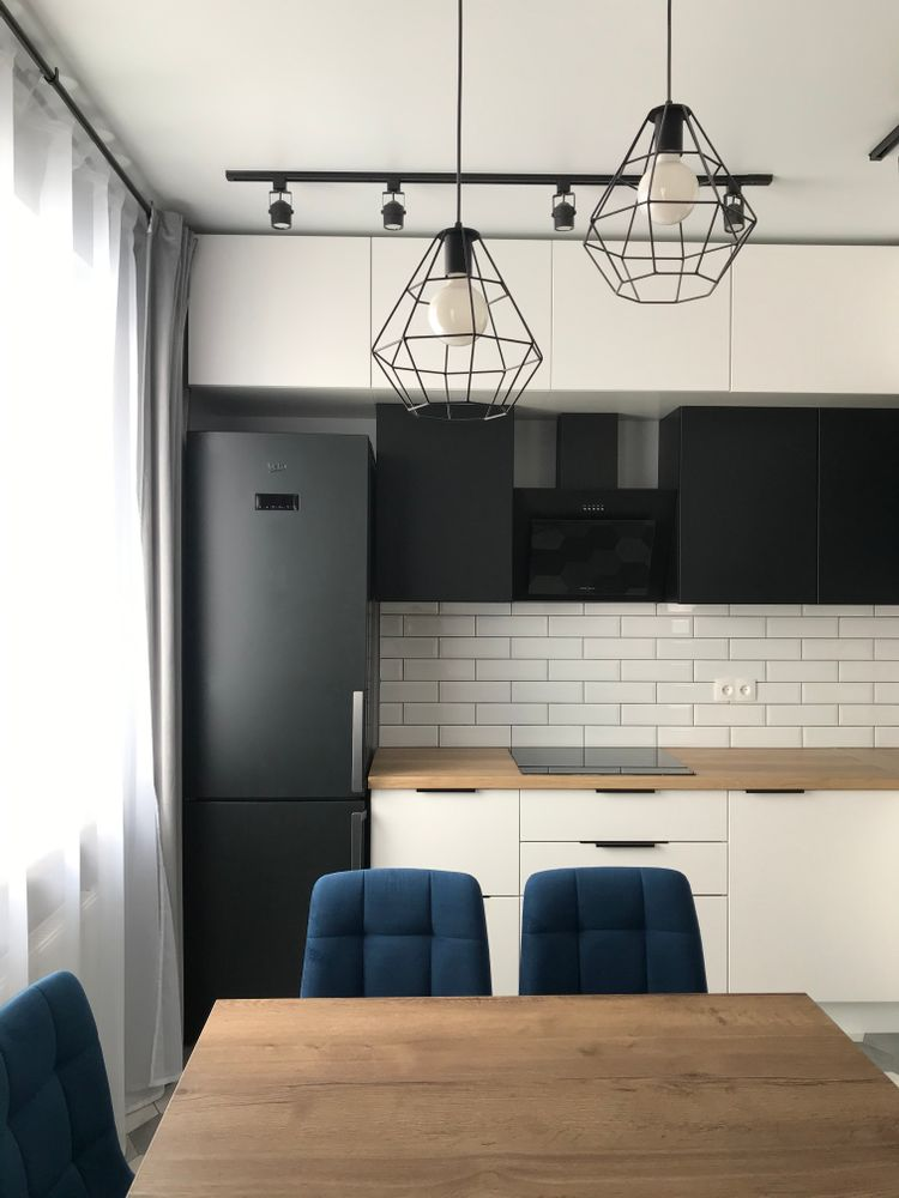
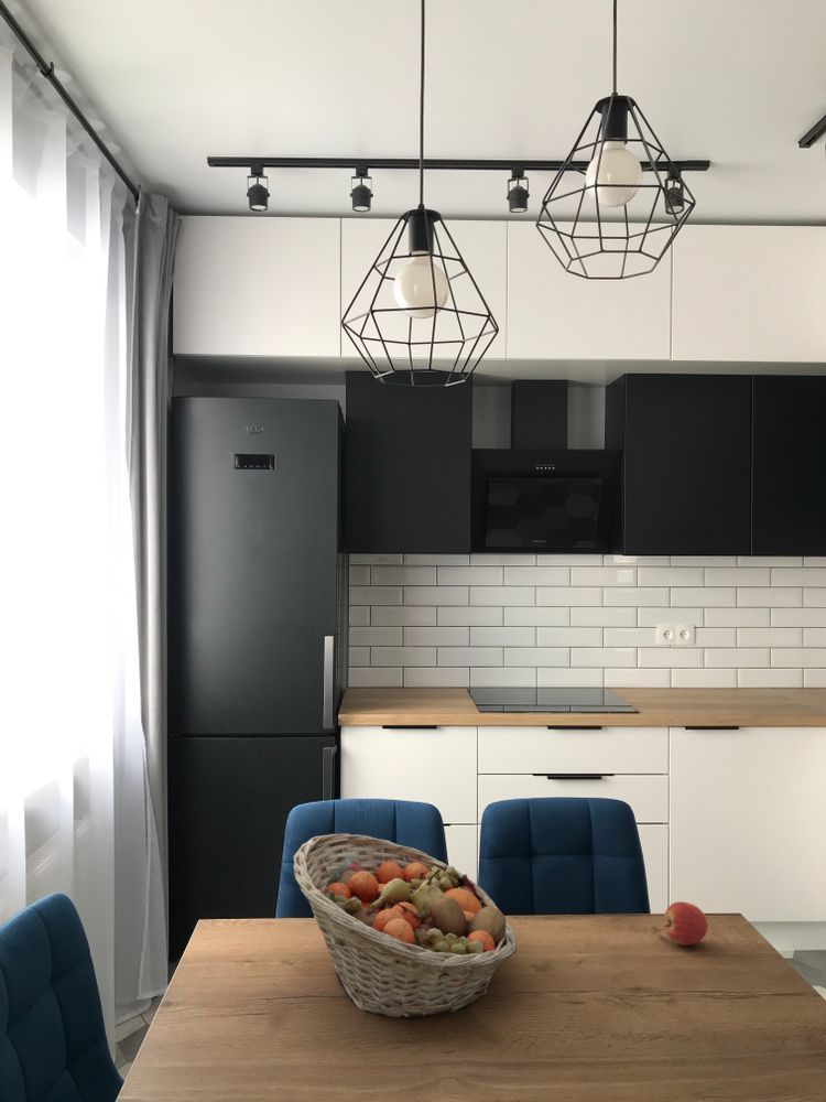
+ apple [662,900,709,947]
+ fruit basket [292,833,518,1019]
